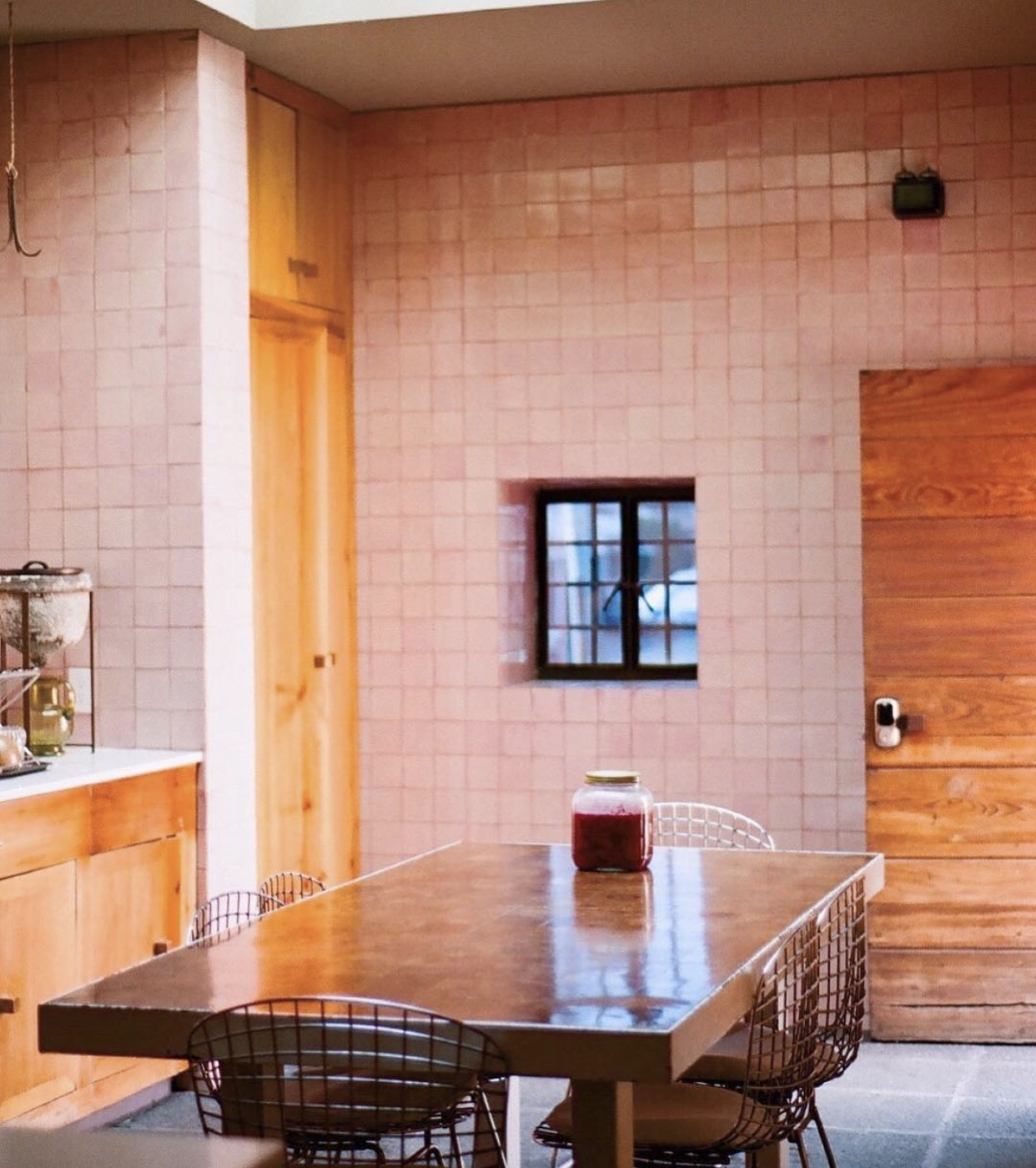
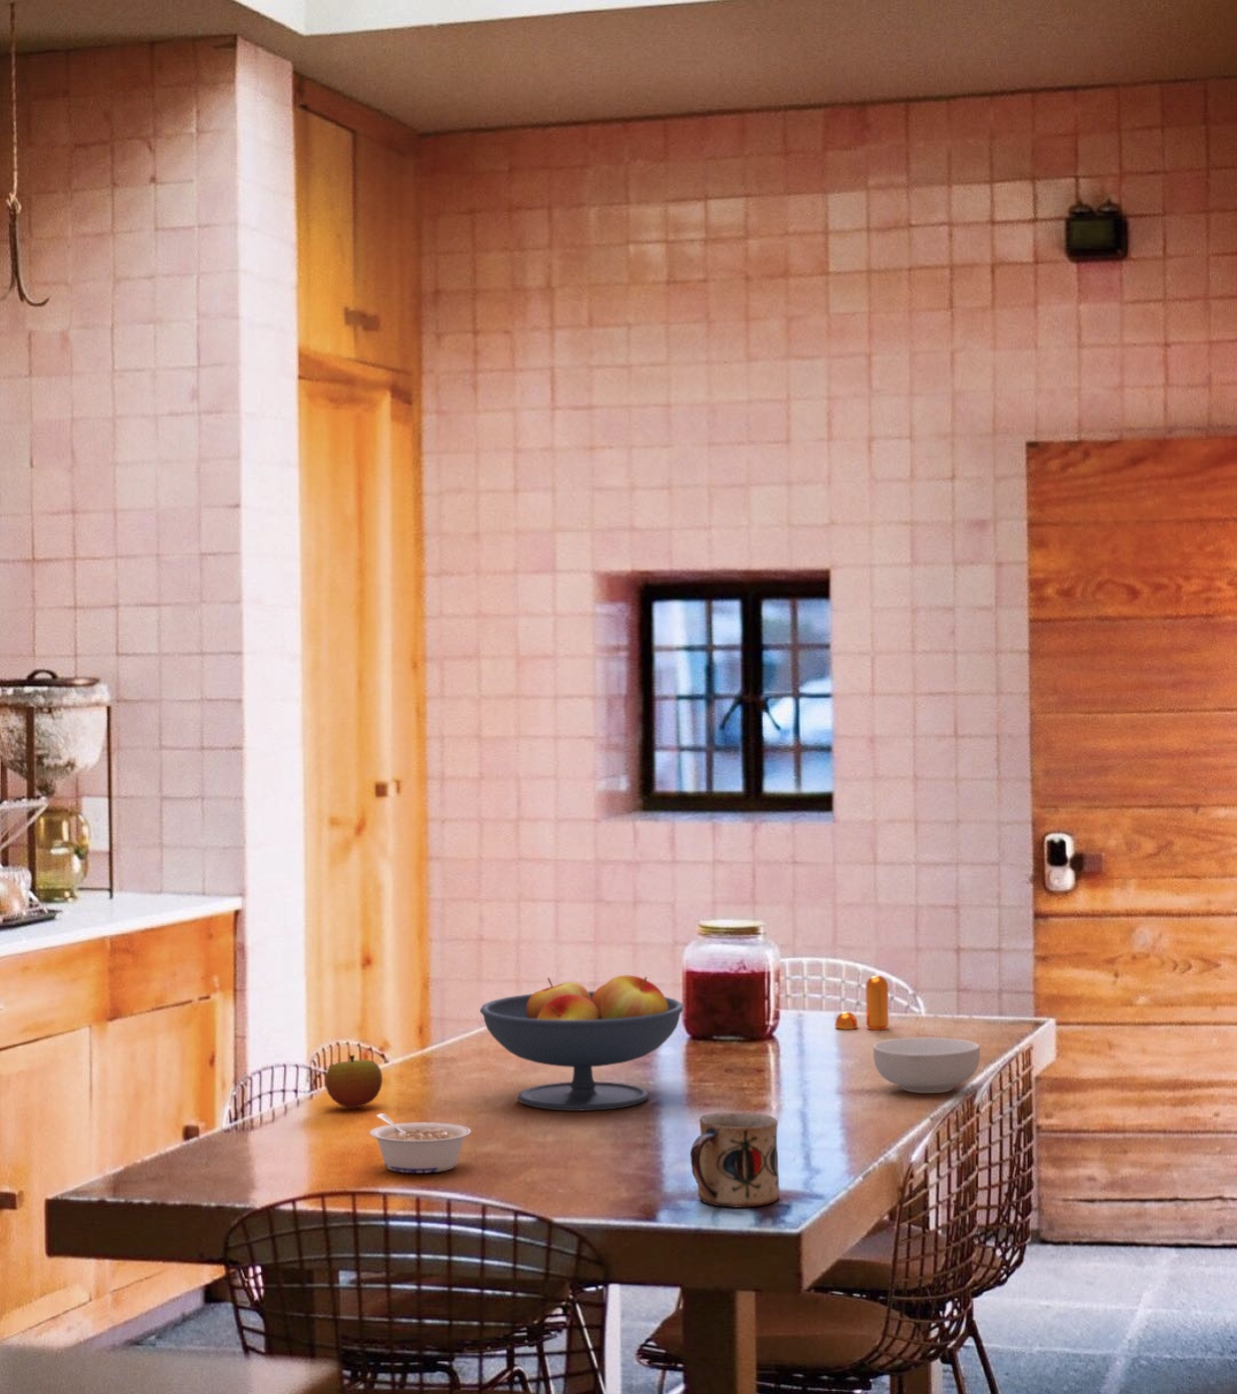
+ pepper shaker [835,975,890,1030]
+ legume [369,1112,472,1174]
+ cereal bowl [873,1036,981,1094]
+ apple [324,1055,383,1109]
+ fruit bowl [479,975,684,1112]
+ mug [689,1111,780,1209]
